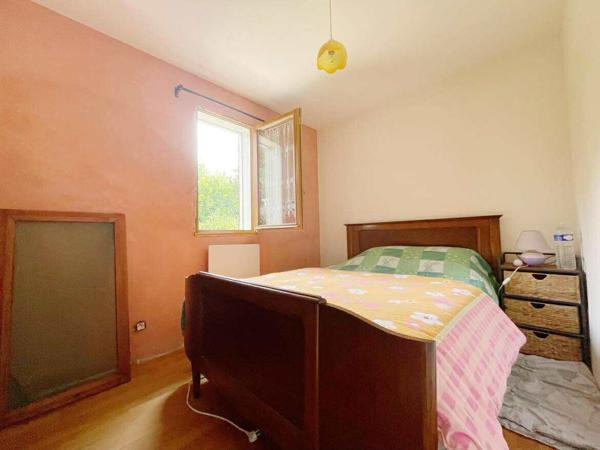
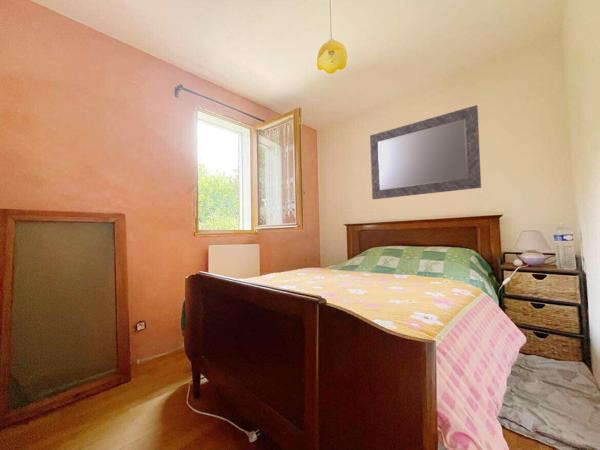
+ mirror [369,104,482,200]
